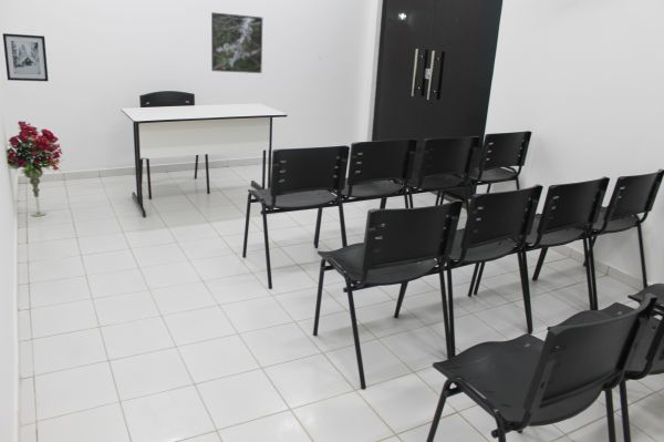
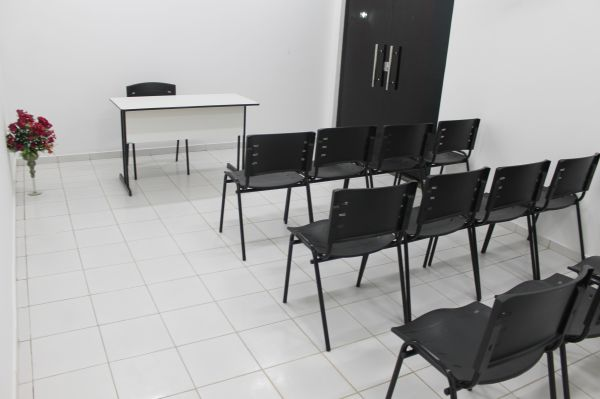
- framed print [210,11,263,74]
- wall art [1,32,50,82]
